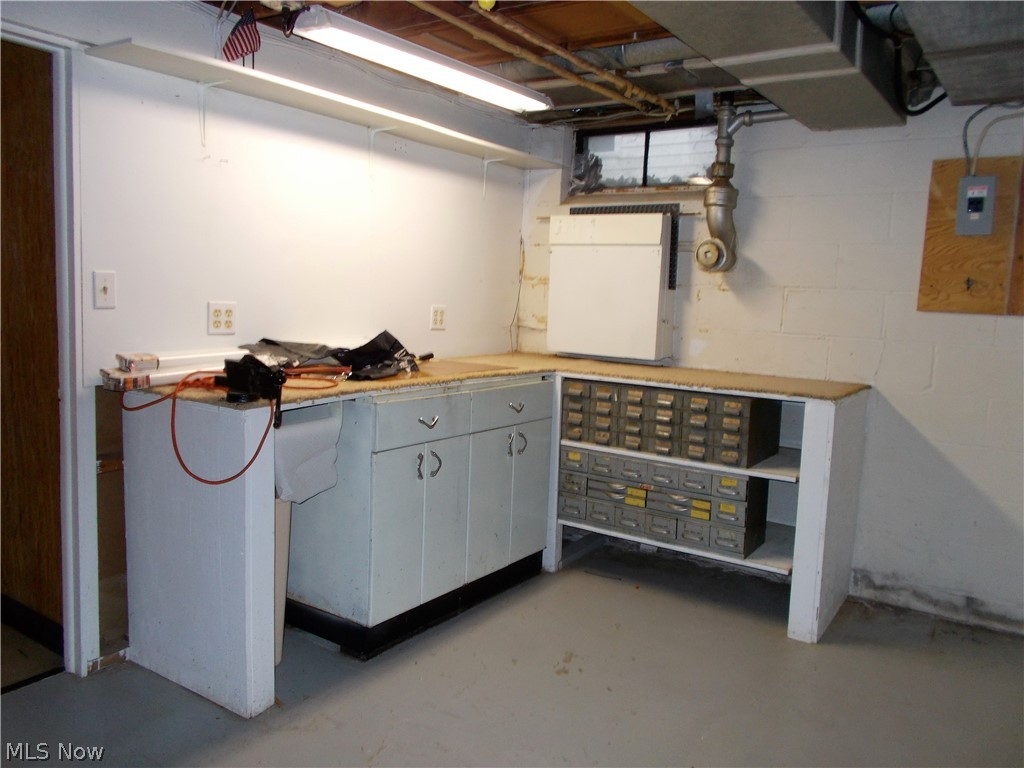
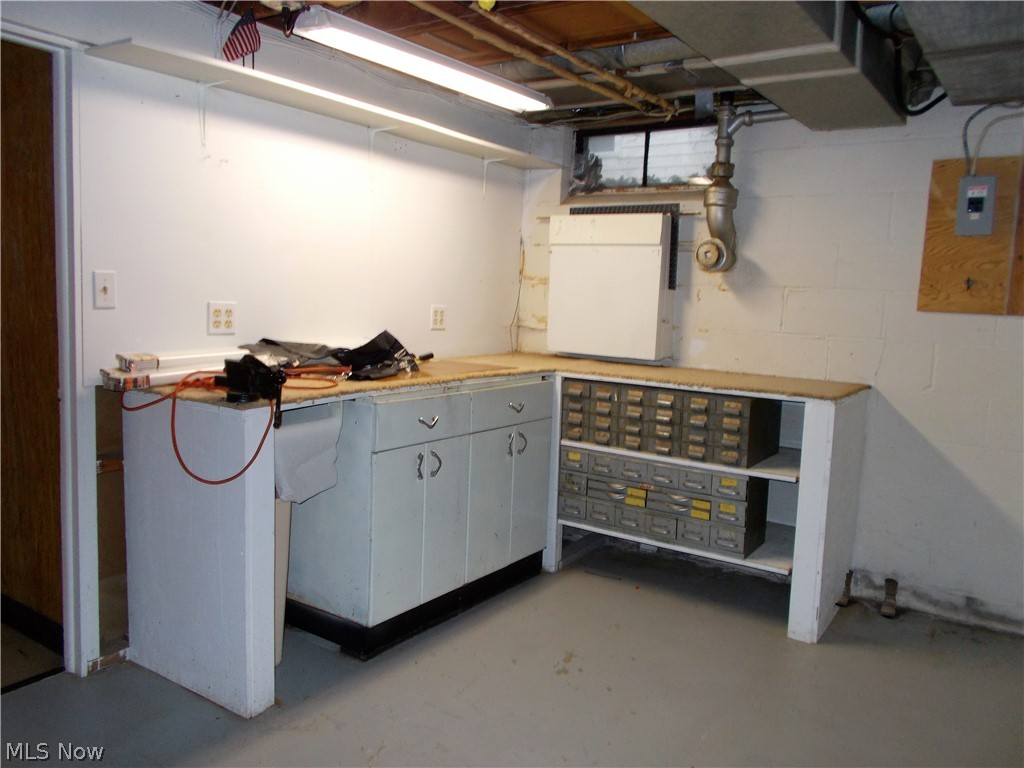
+ boots [836,568,900,617]
